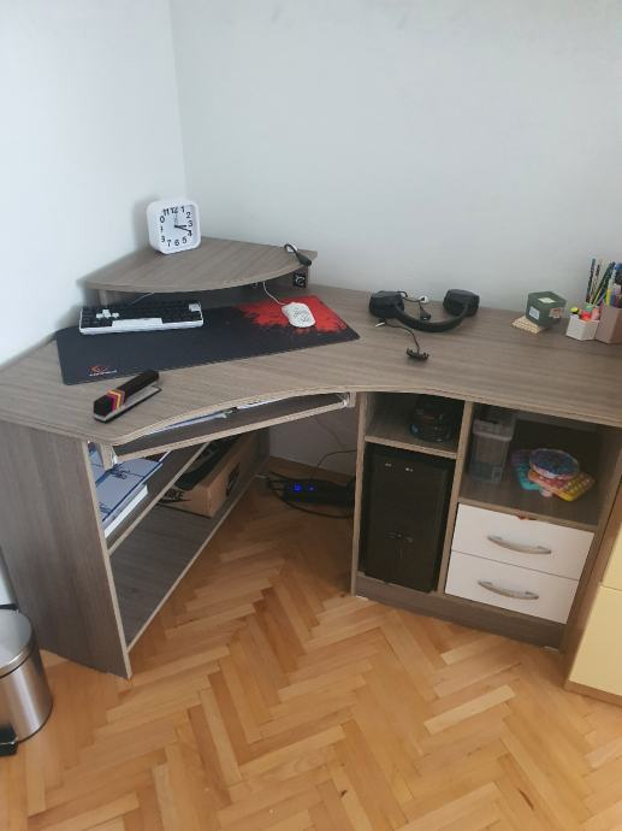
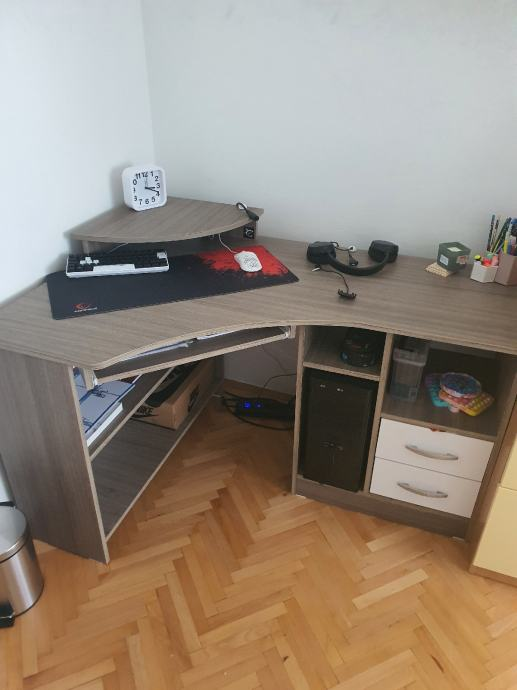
- stapler [93,369,162,424]
